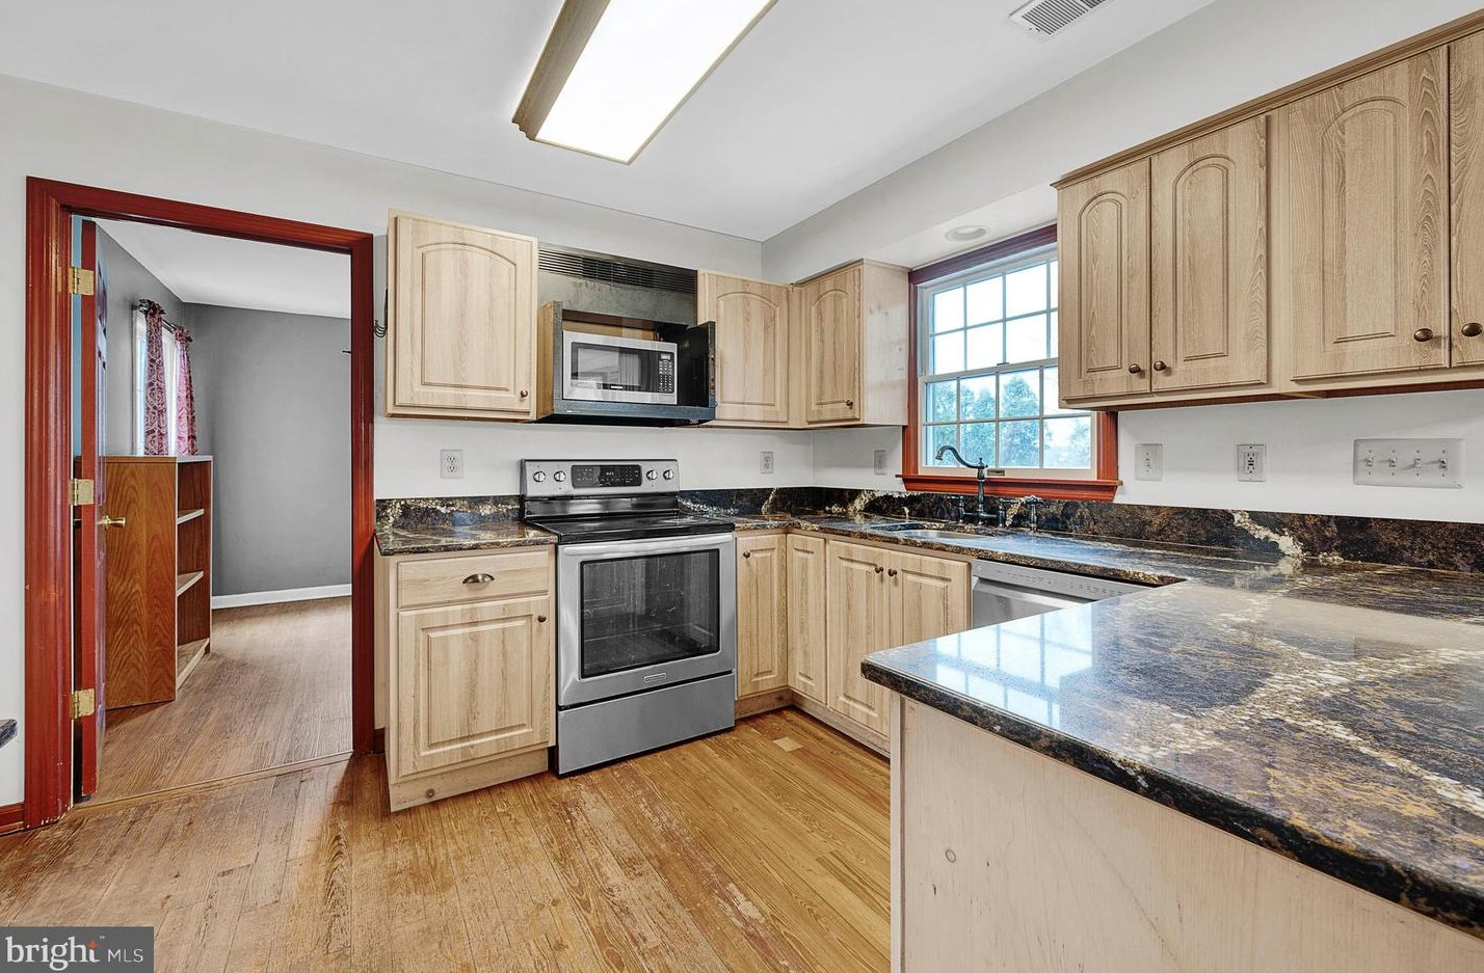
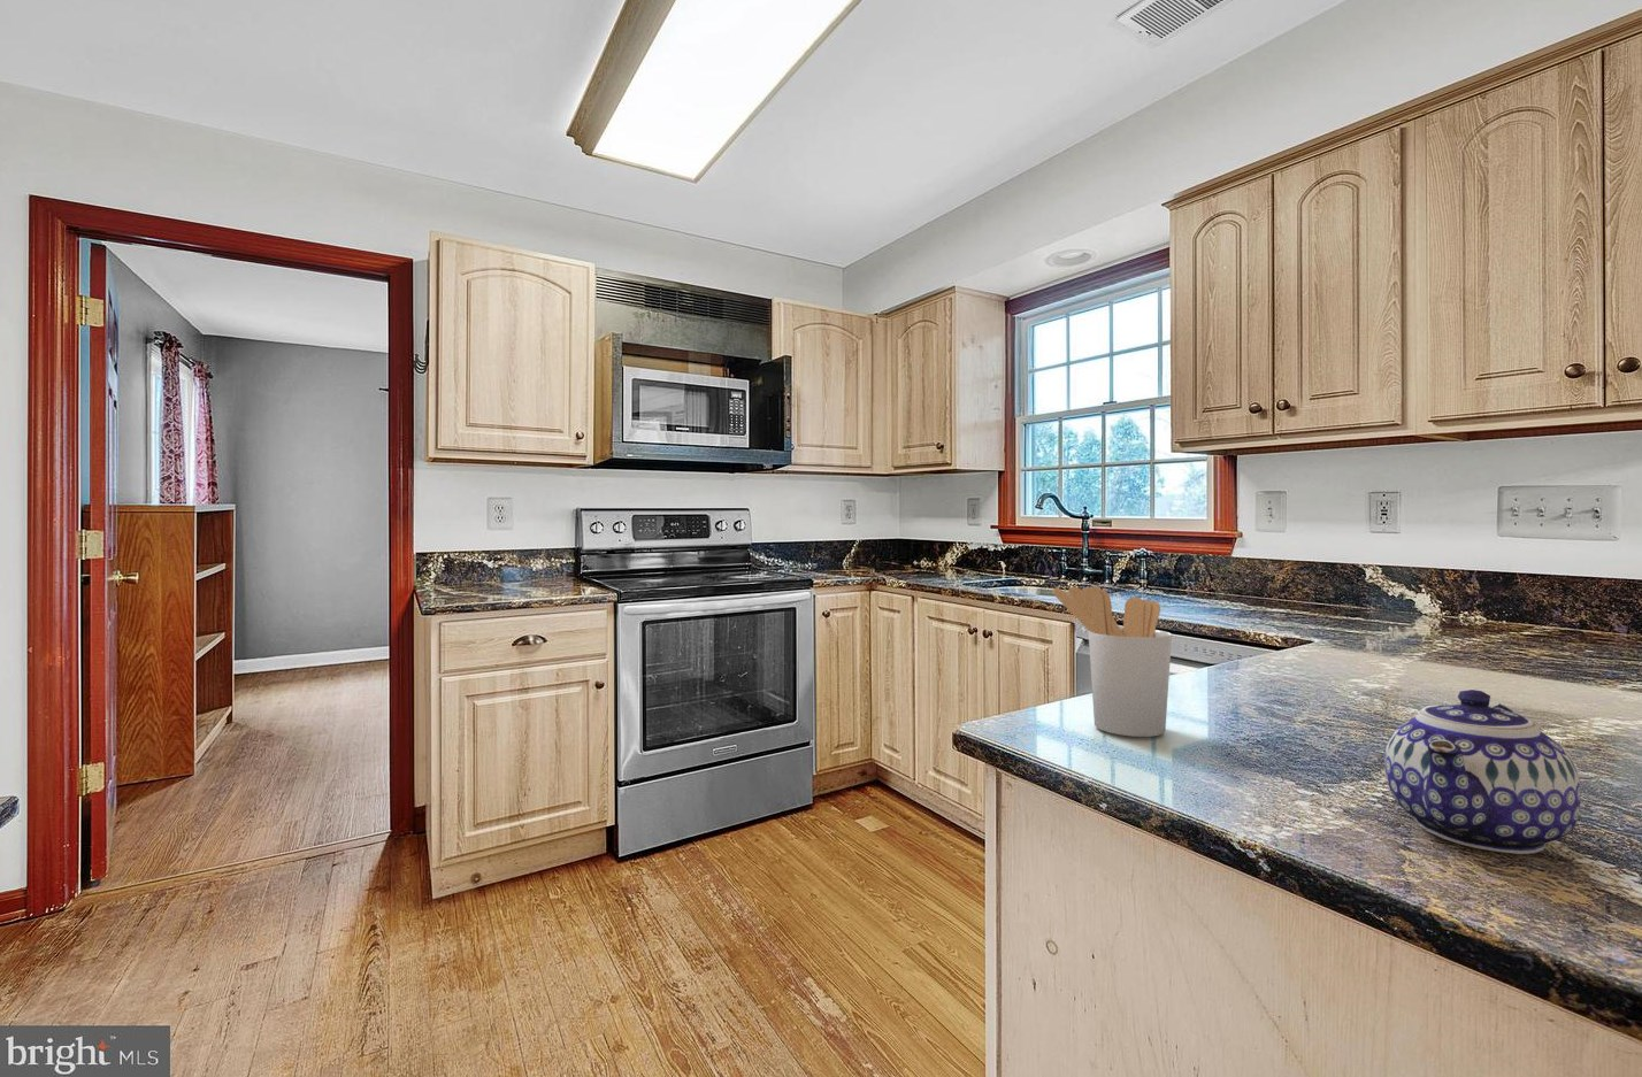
+ teapot [1385,689,1582,855]
+ utensil holder [1052,585,1173,738]
